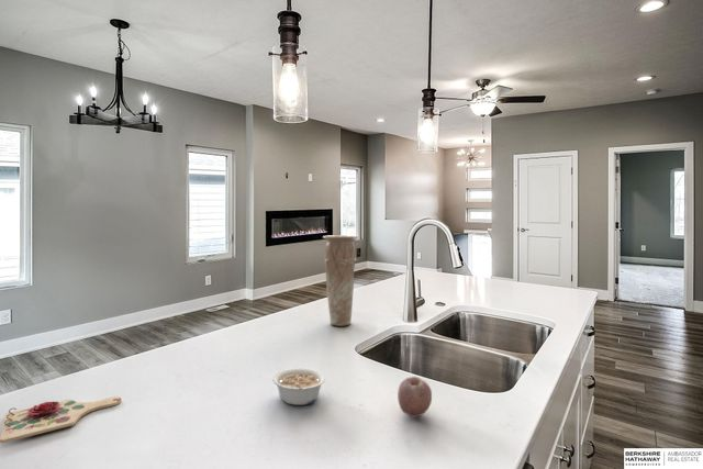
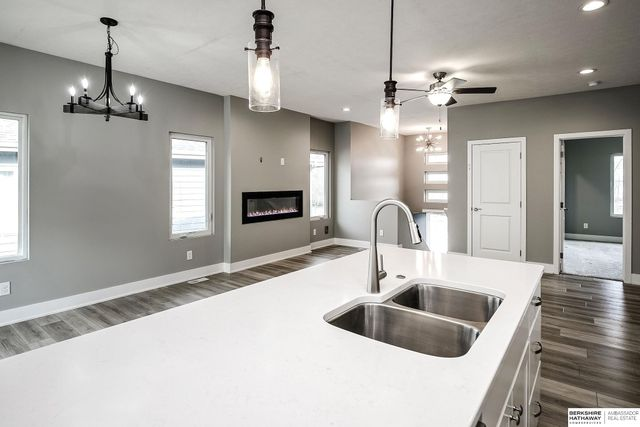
- fruit [397,376,433,417]
- legume [271,367,326,406]
- cutting board [0,395,122,444]
- vase [322,234,358,327]
